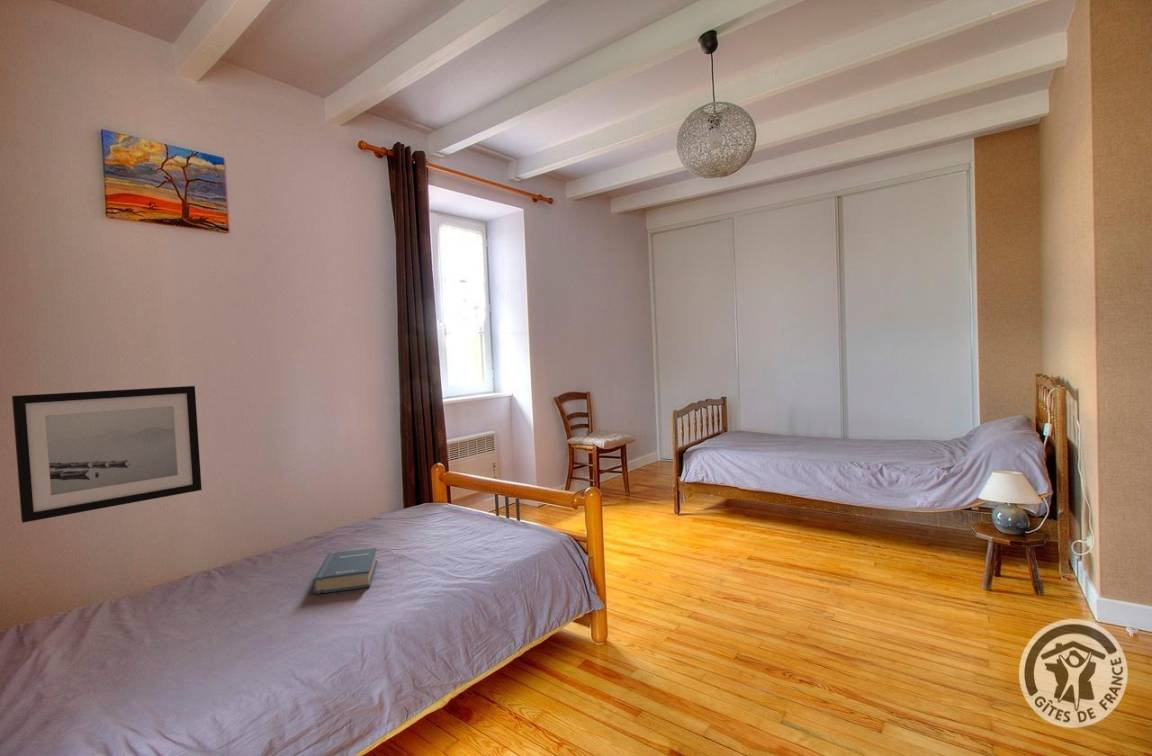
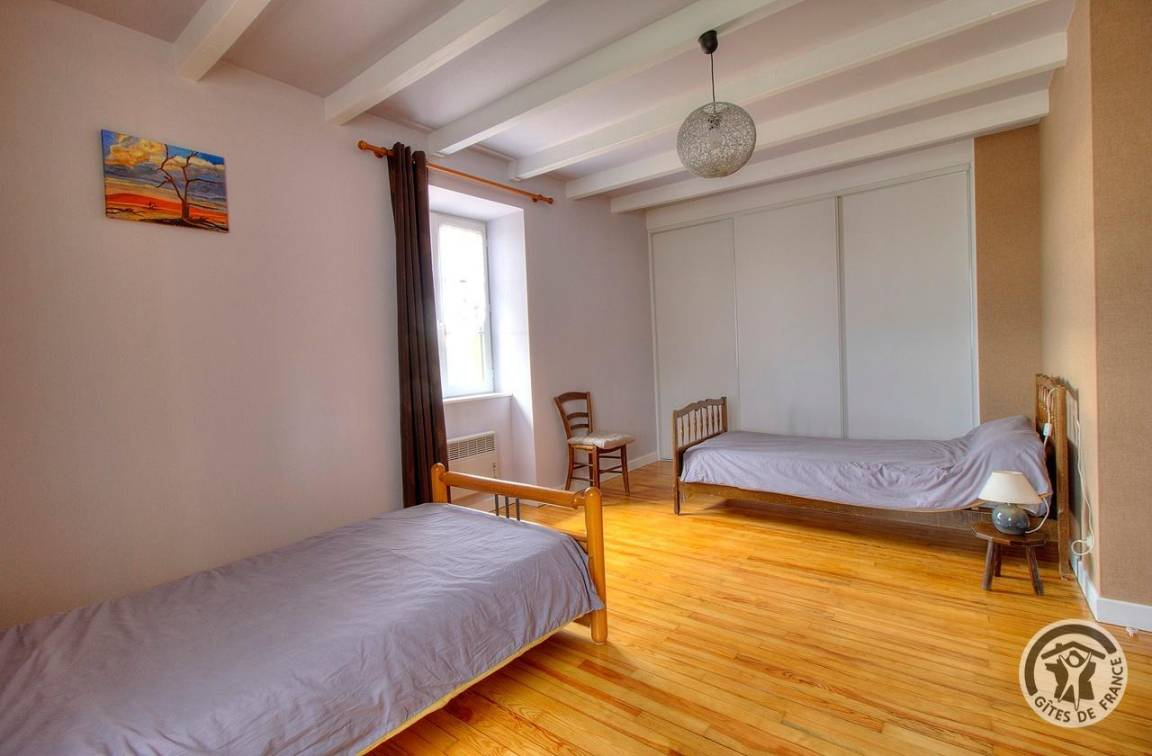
- wall art [11,385,203,523]
- hardback book [312,547,378,595]
